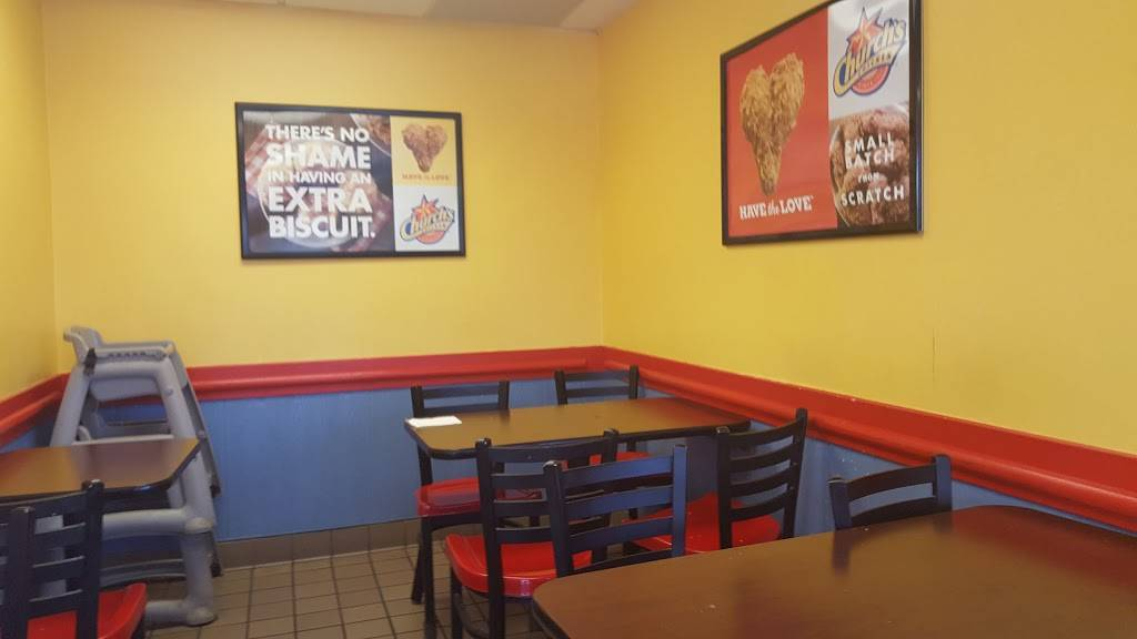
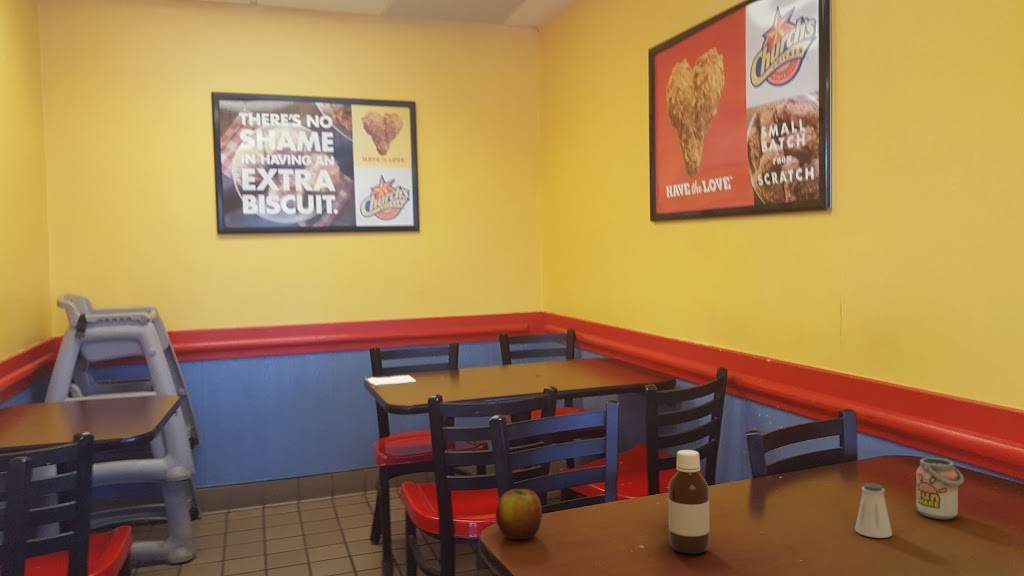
+ bottle [668,449,710,555]
+ apple [495,488,543,540]
+ saltshaker [854,482,893,539]
+ beverage can [915,457,965,520]
